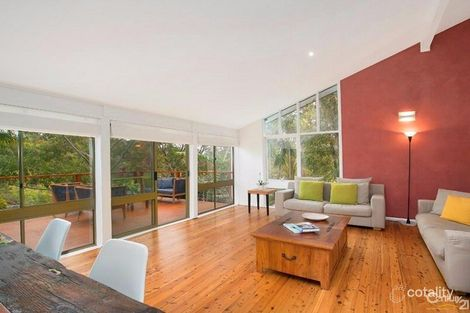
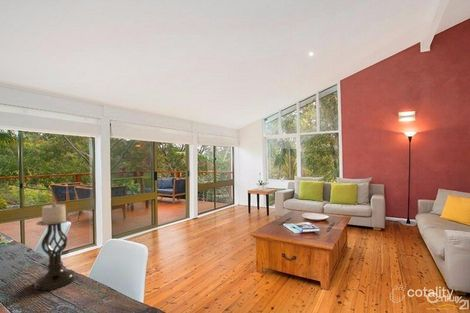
+ candle holder [33,201,76,292]
